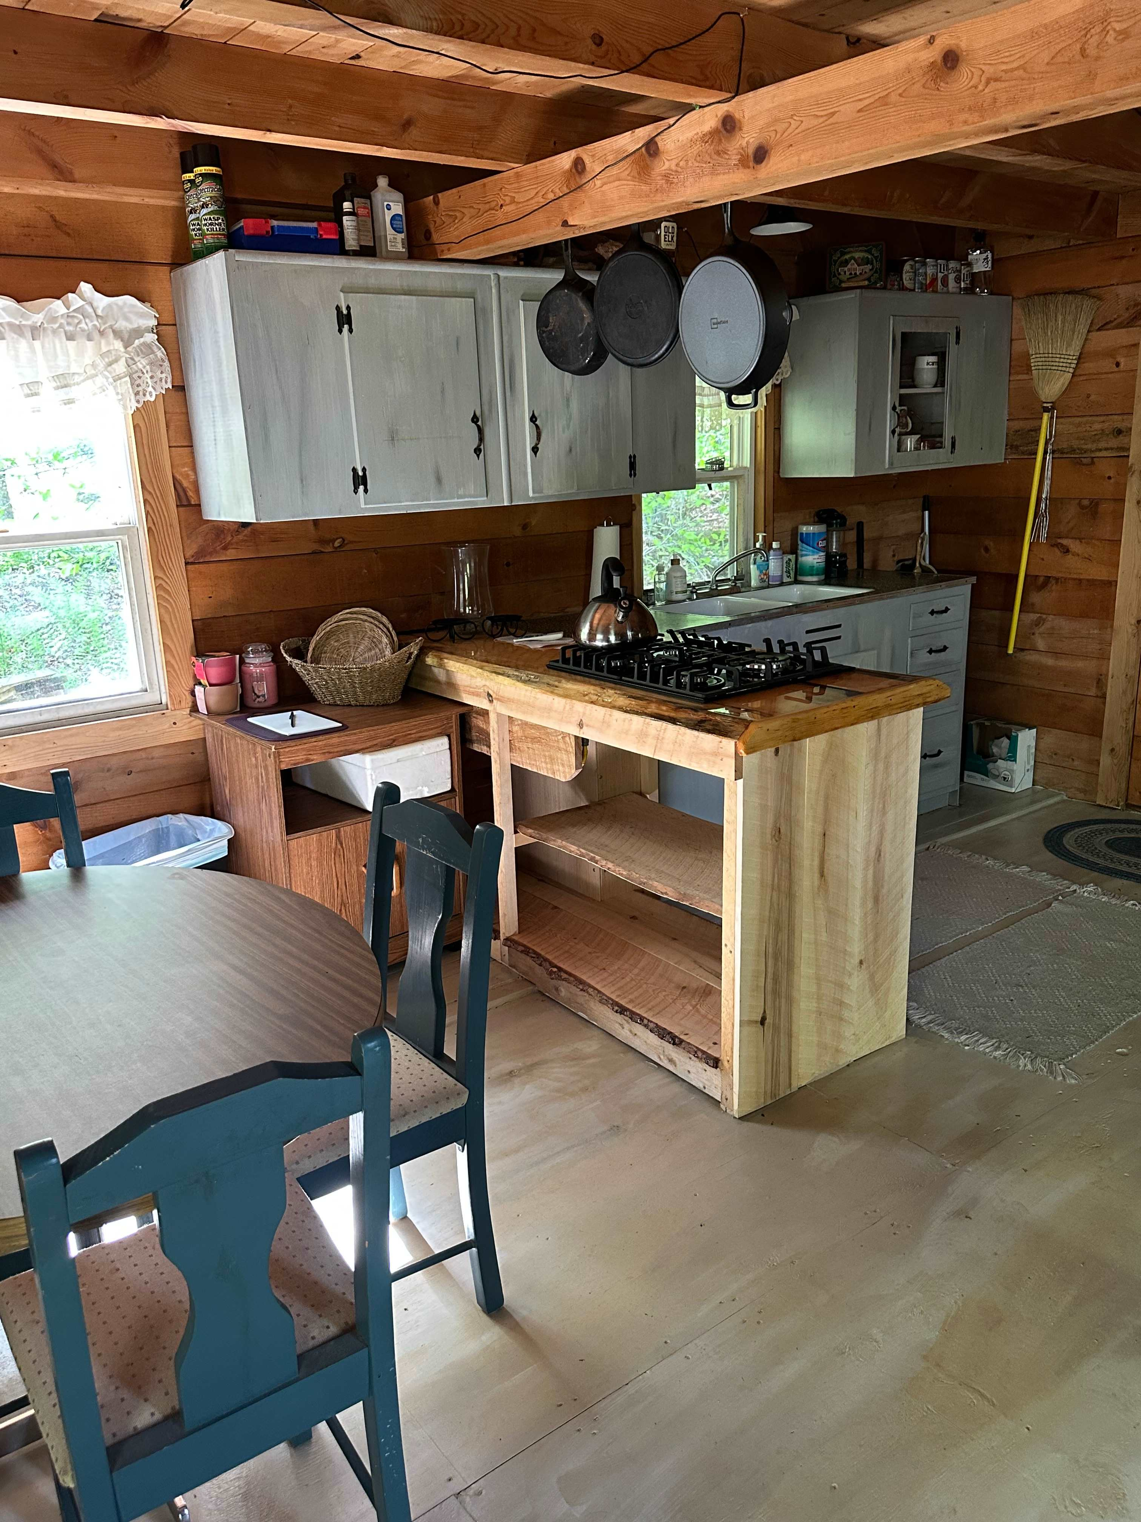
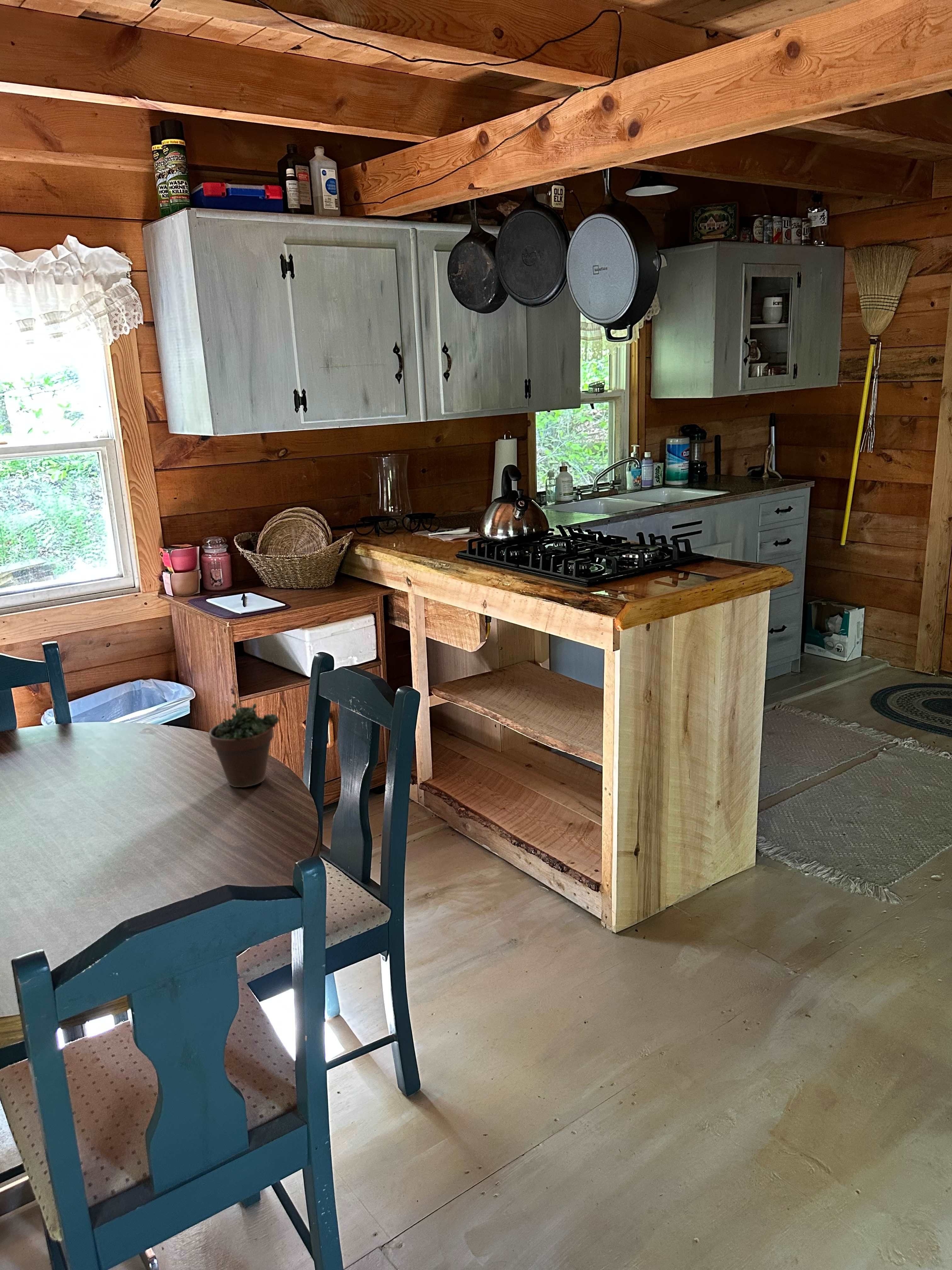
+ succulent plant [209,684,280,788]
